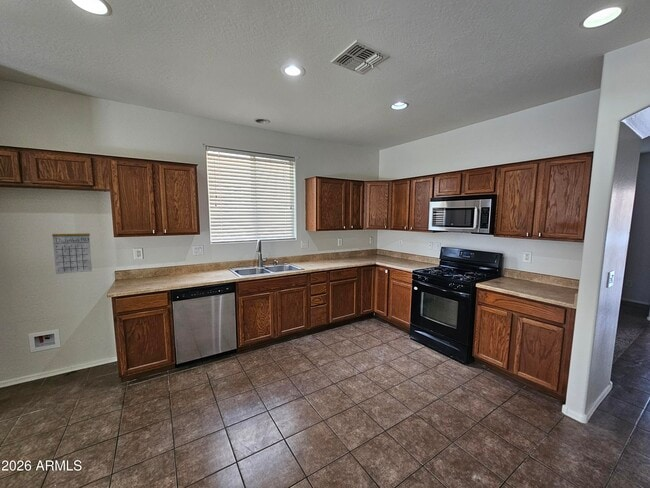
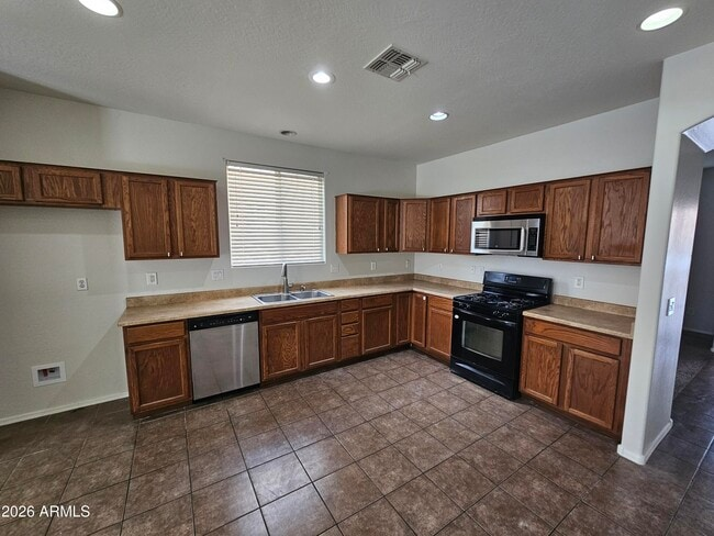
- calendar [51,228,93,275]
